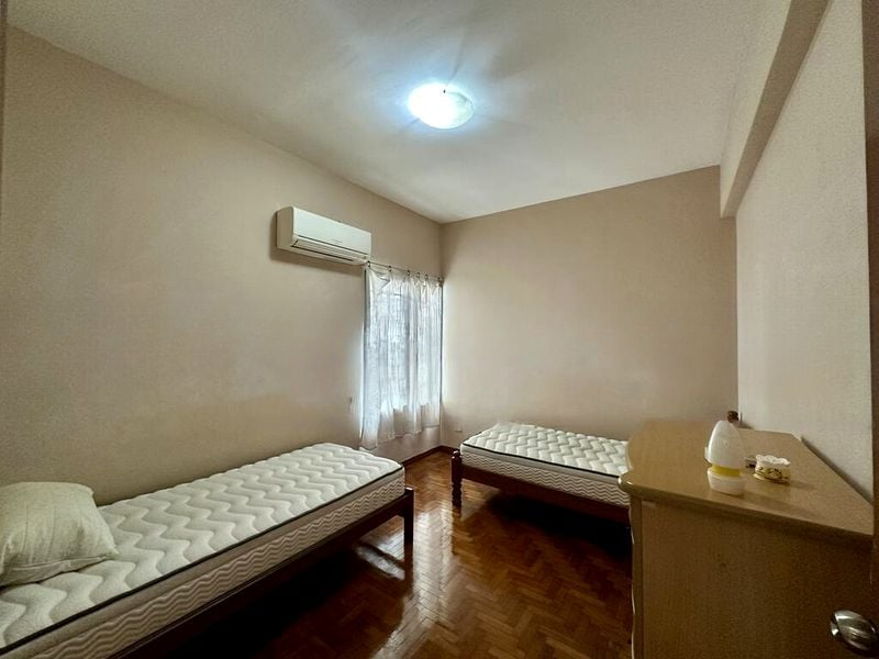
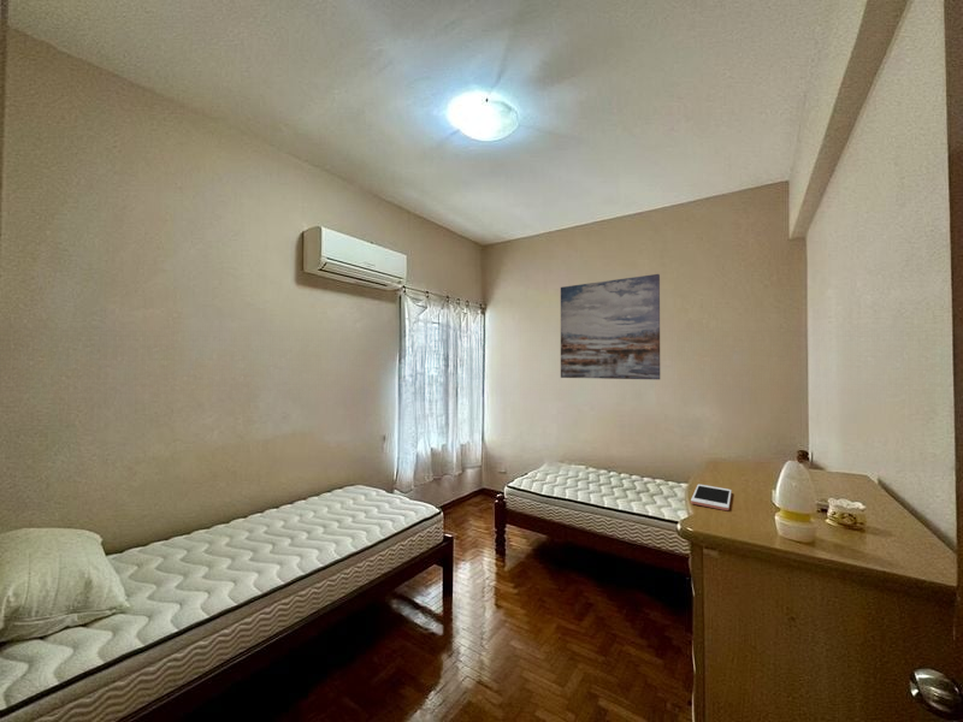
+ cell phone [690,483,733,511]
+ wall art [560,273,661,380]
